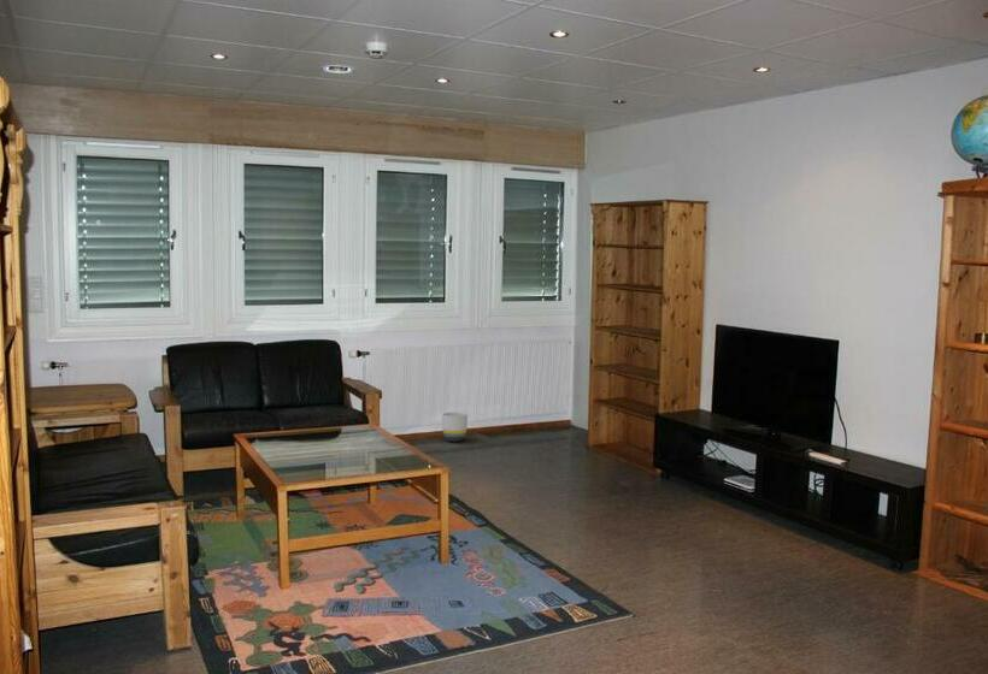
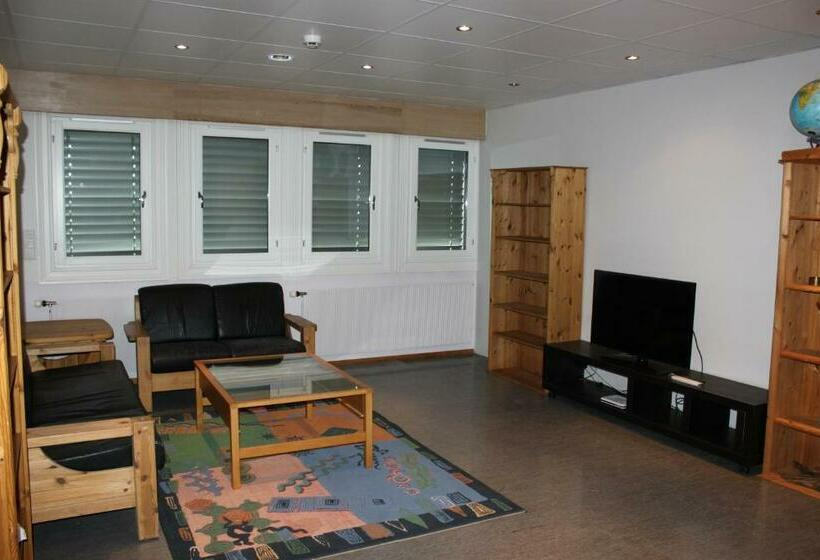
- planter [441,412,469,443]
